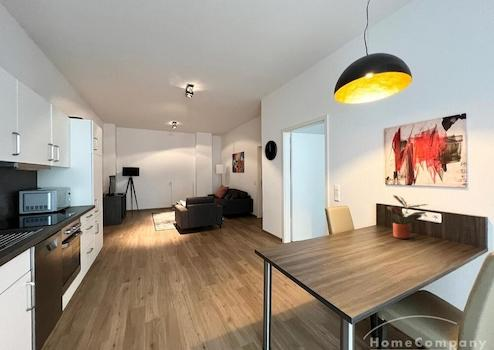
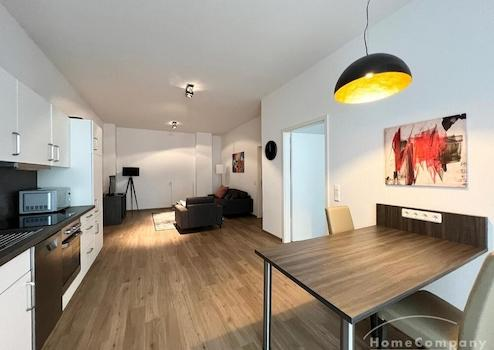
- potted plant [386,194,428,240]
